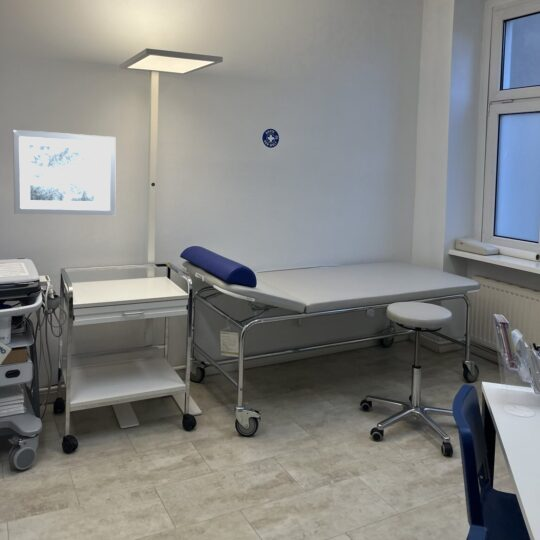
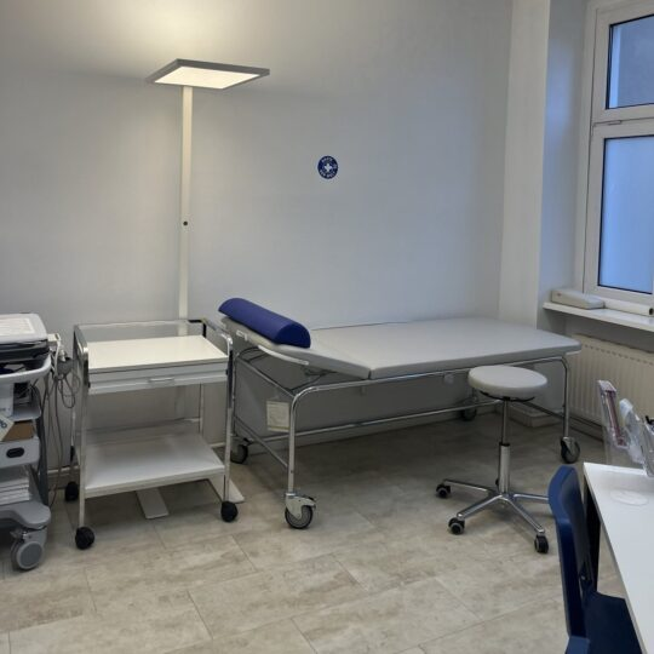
- wall art [12,129,116,216]
